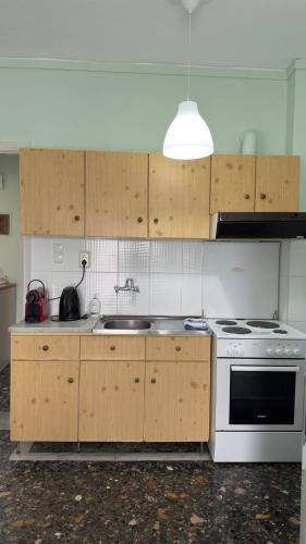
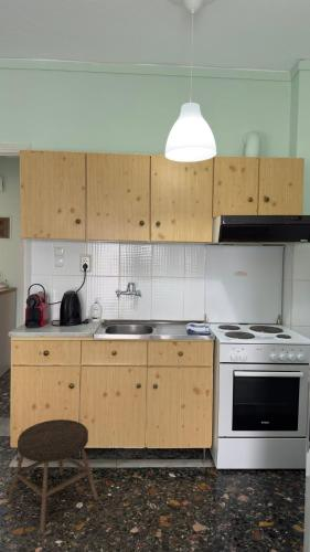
+ stool [7,418,99,534]
